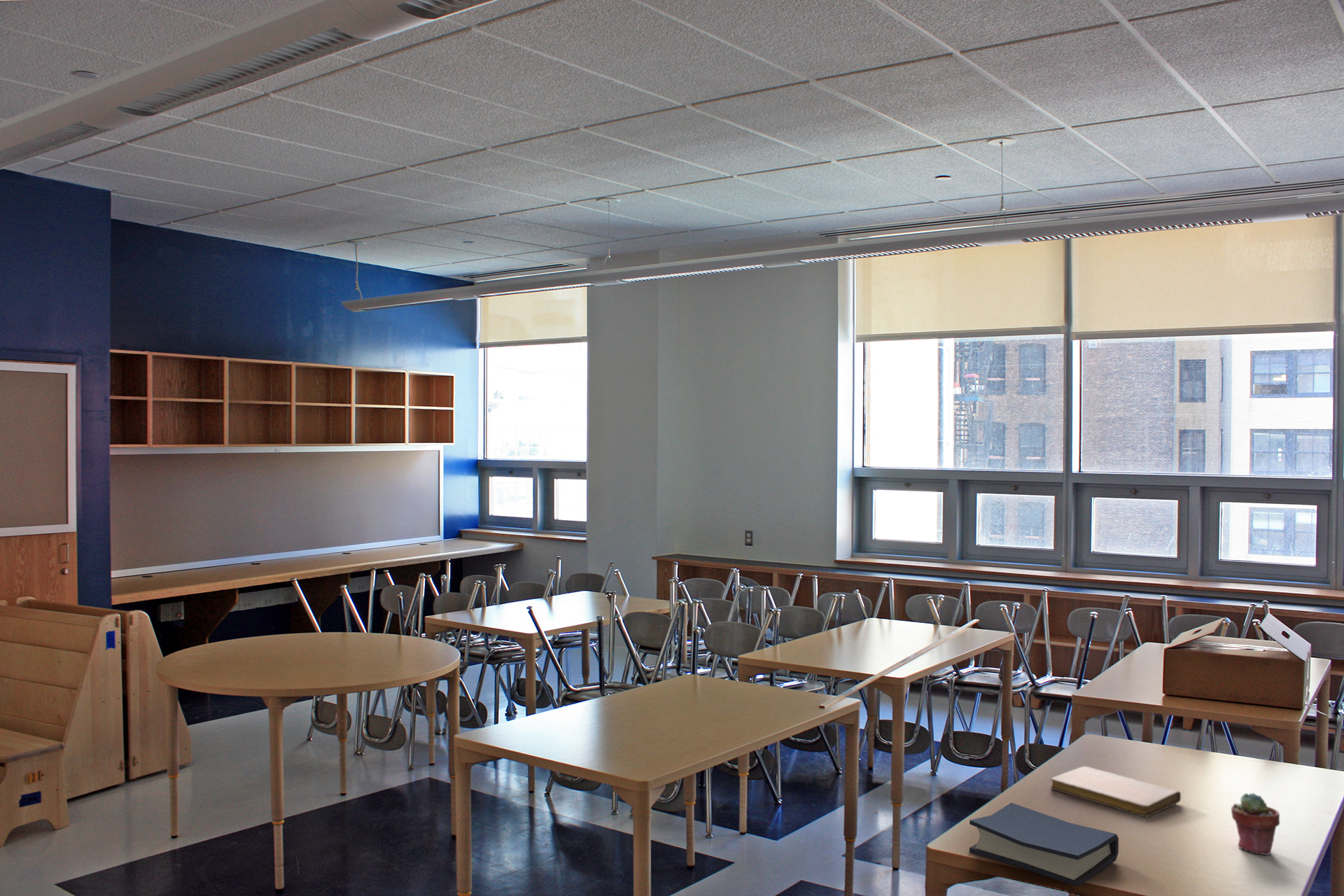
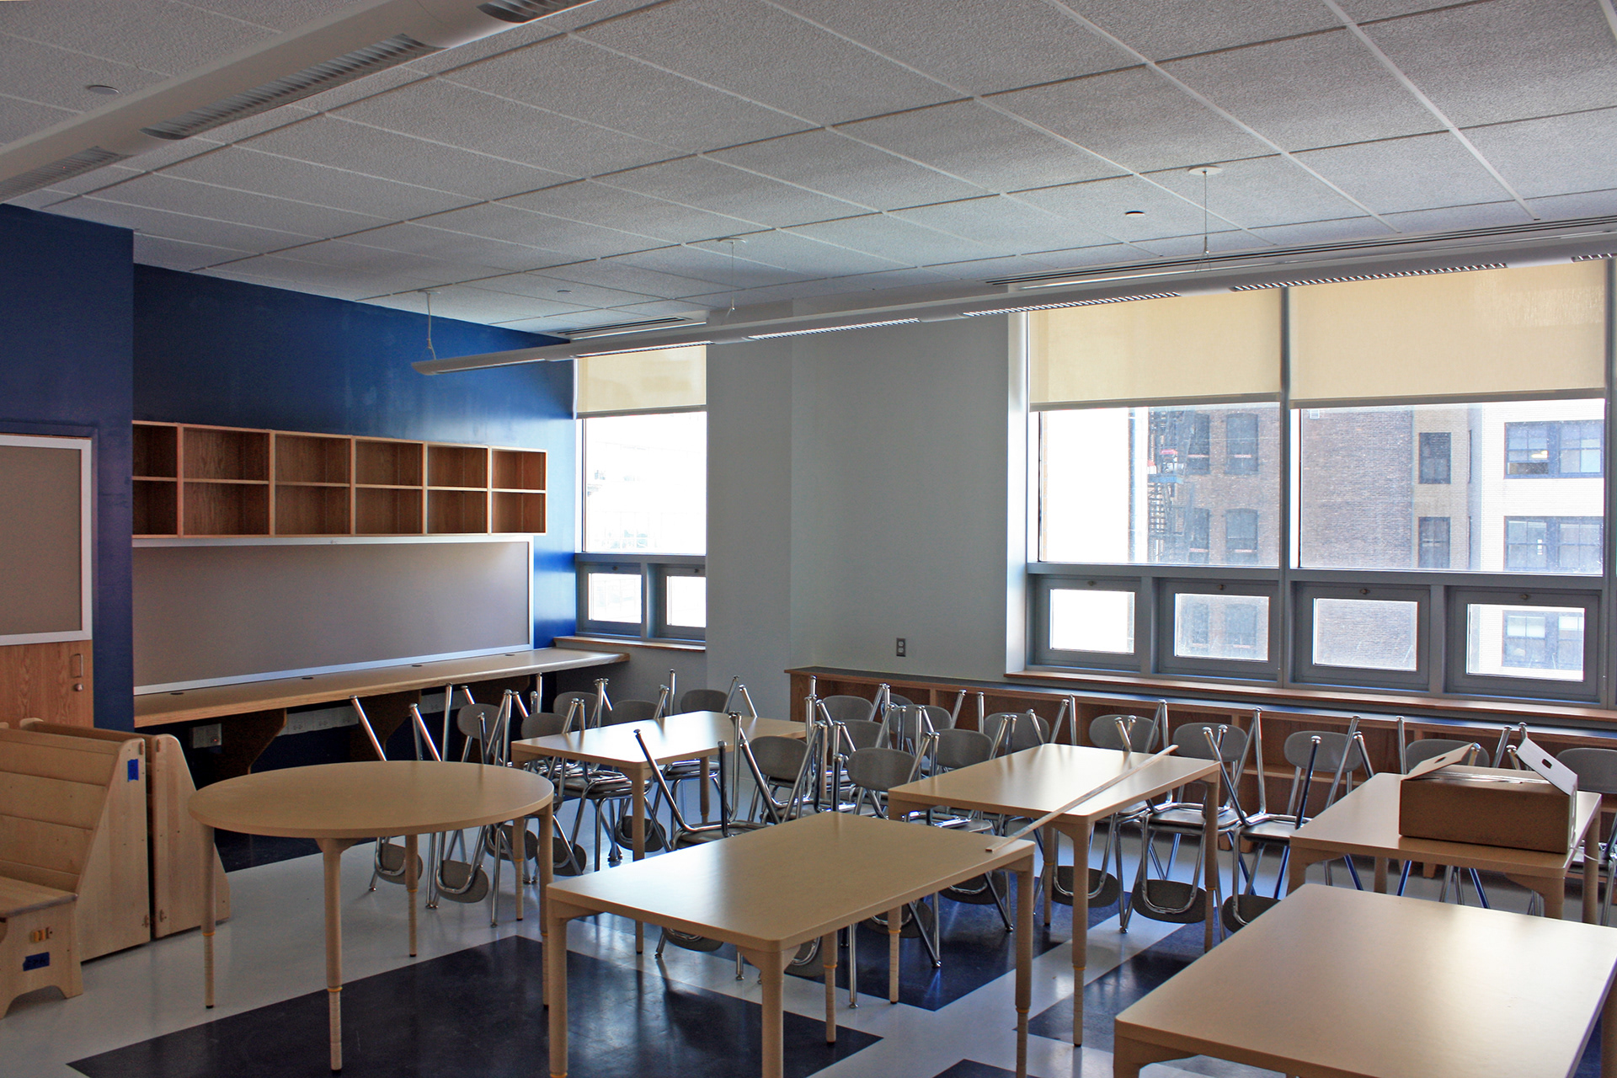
- potted succulent [1231,792,1280,856]
- notebook [1050,766,1182,818]
- hardback book [969,802,1119,888]
